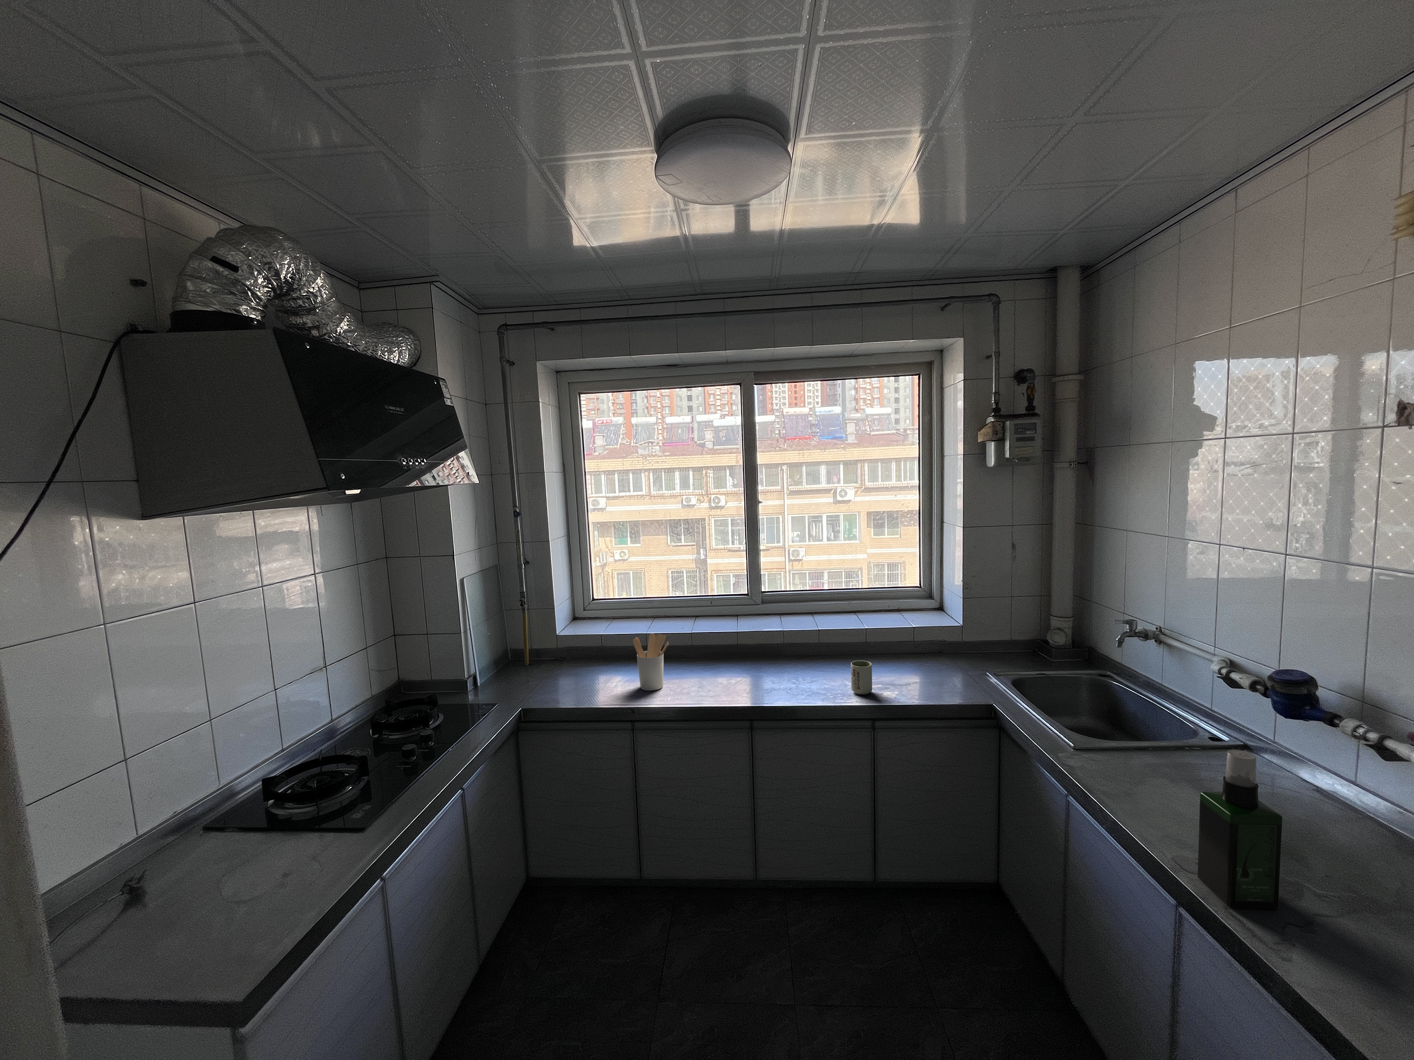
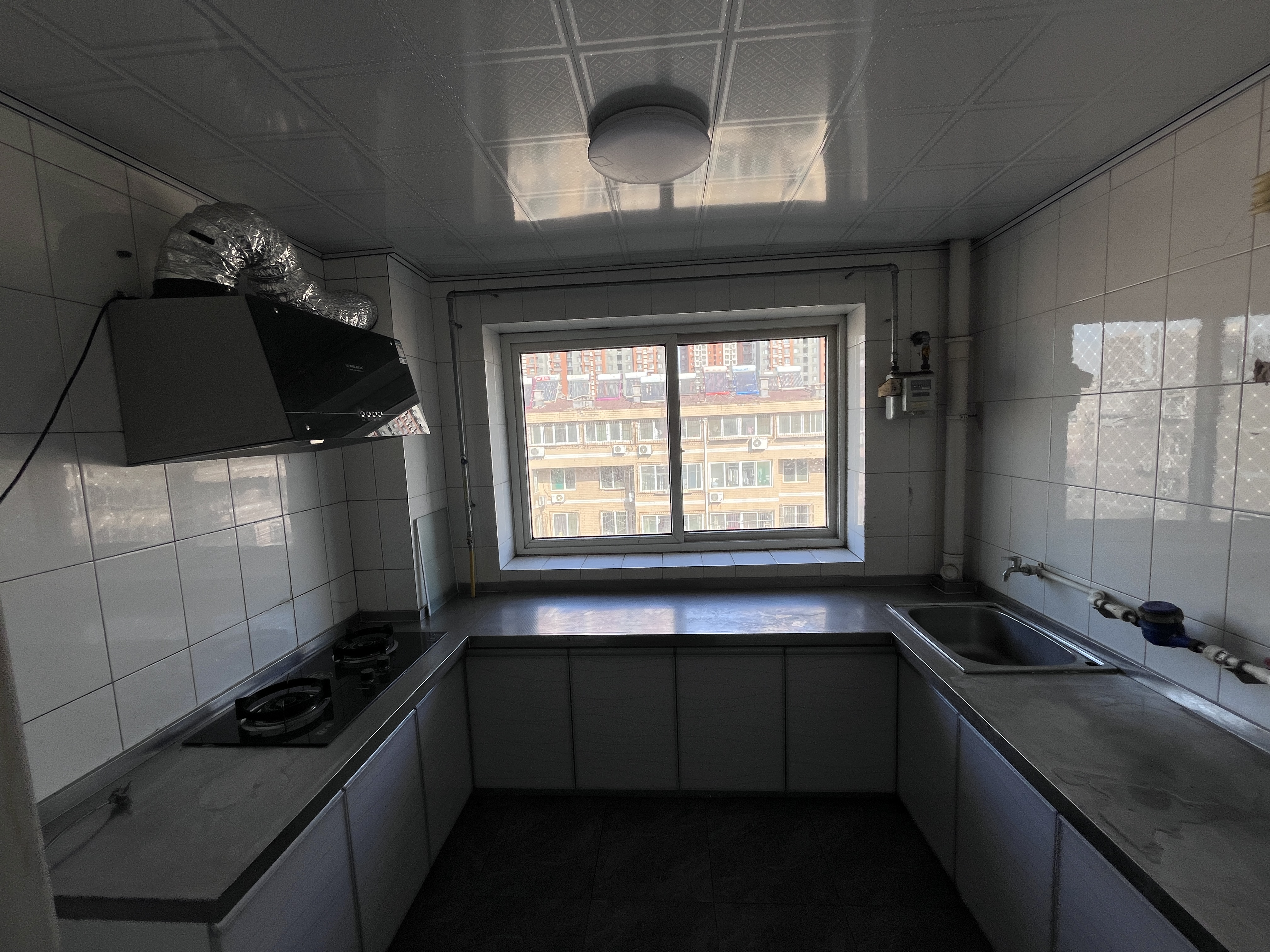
- utensil holder [632,634,669,690]
- cup [851,660,873,695]
- spray bottle [1197,749,1283,909]
